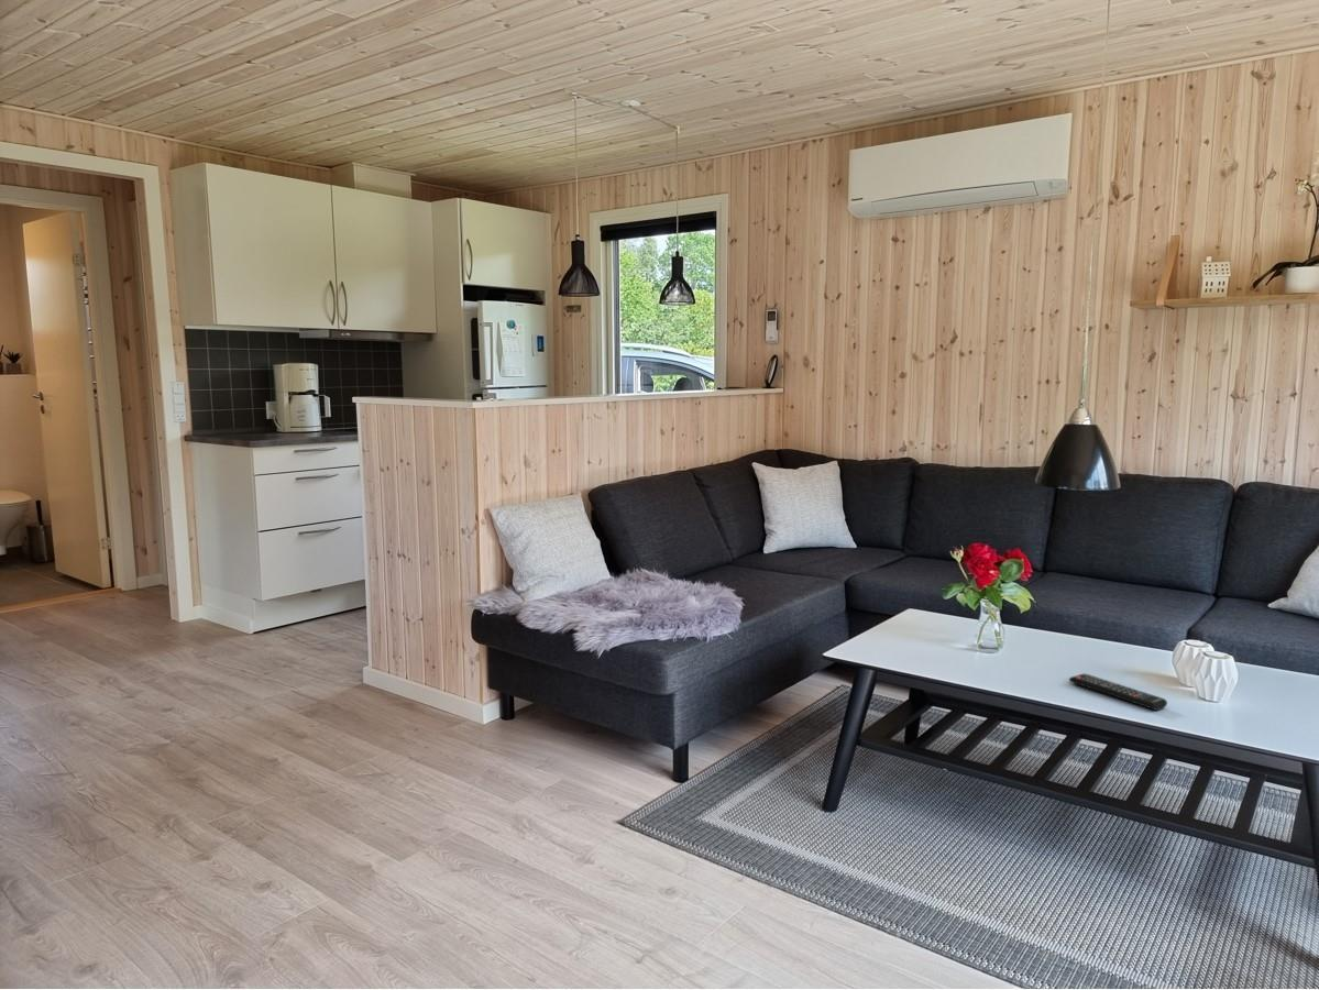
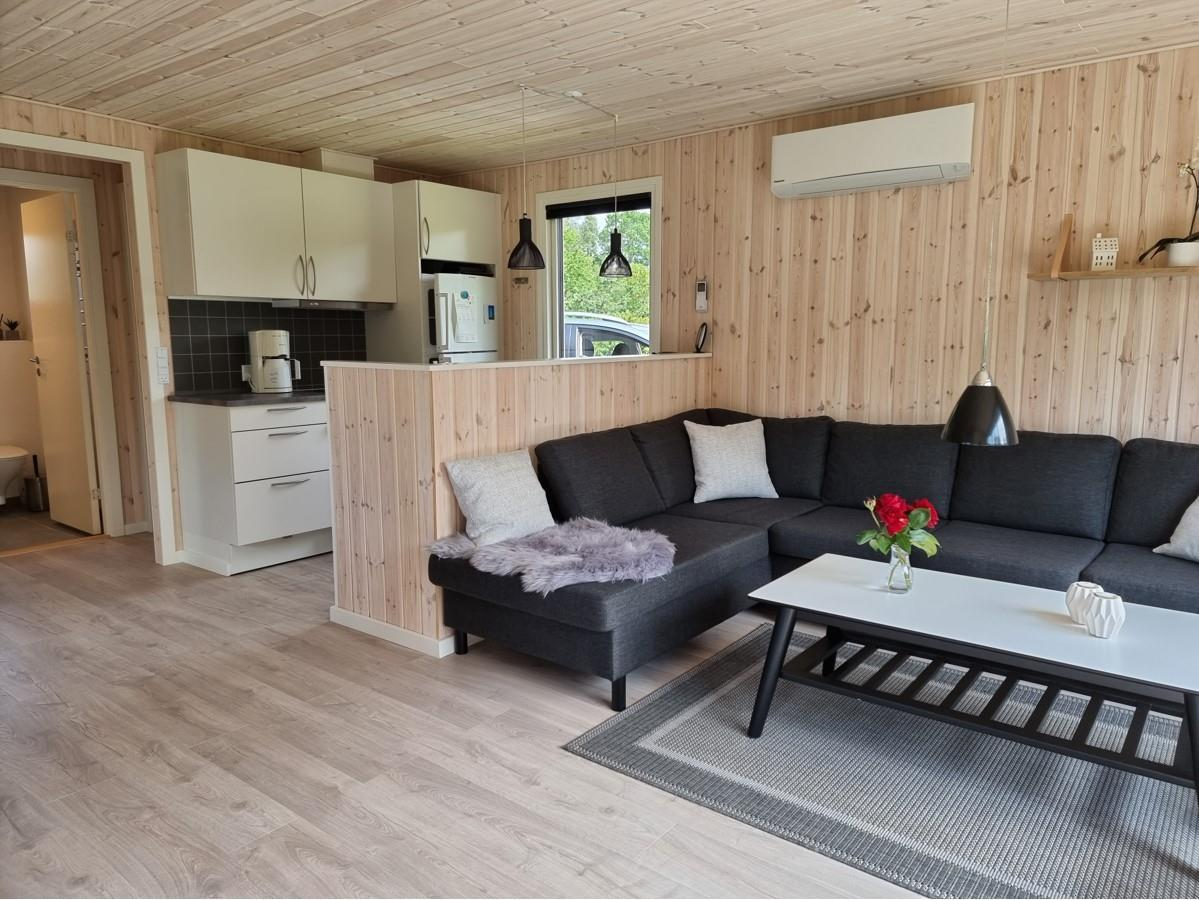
- remote control [1068,672,1168,712]
